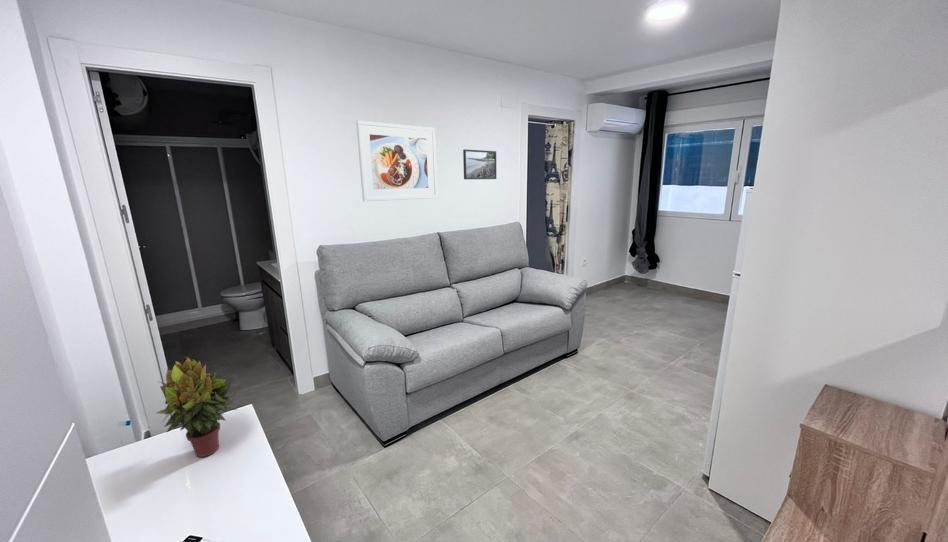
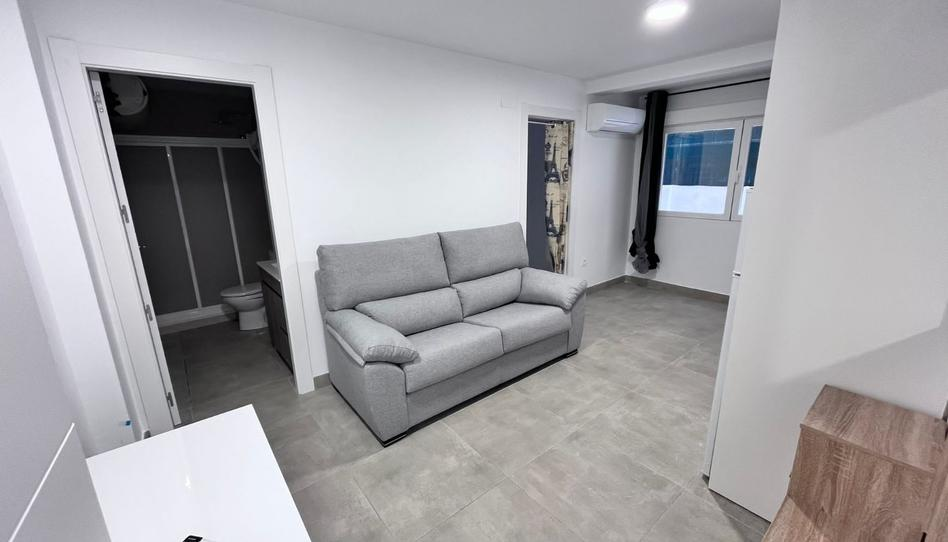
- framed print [355,120,439,203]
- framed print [462,148,497,180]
- potted plant [156,356,238,458]
